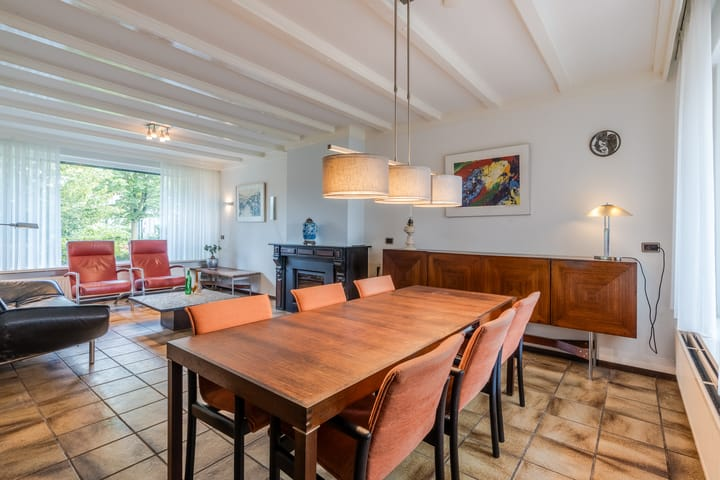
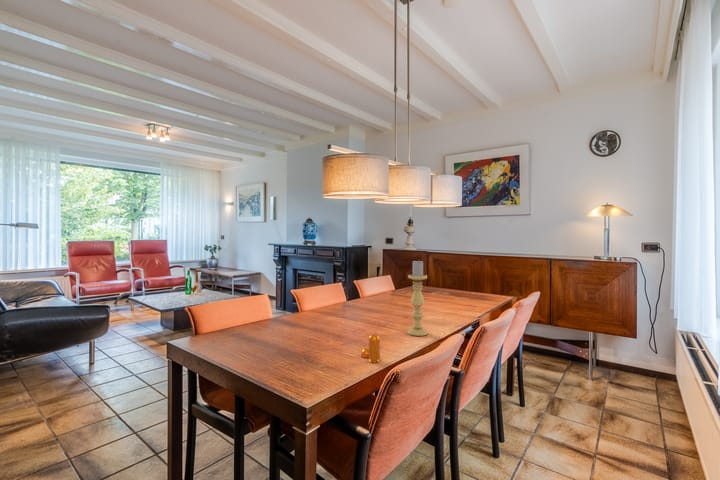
+ candle holder [406,260,429,337]
+ pepper shaker [360,333,381,363]
